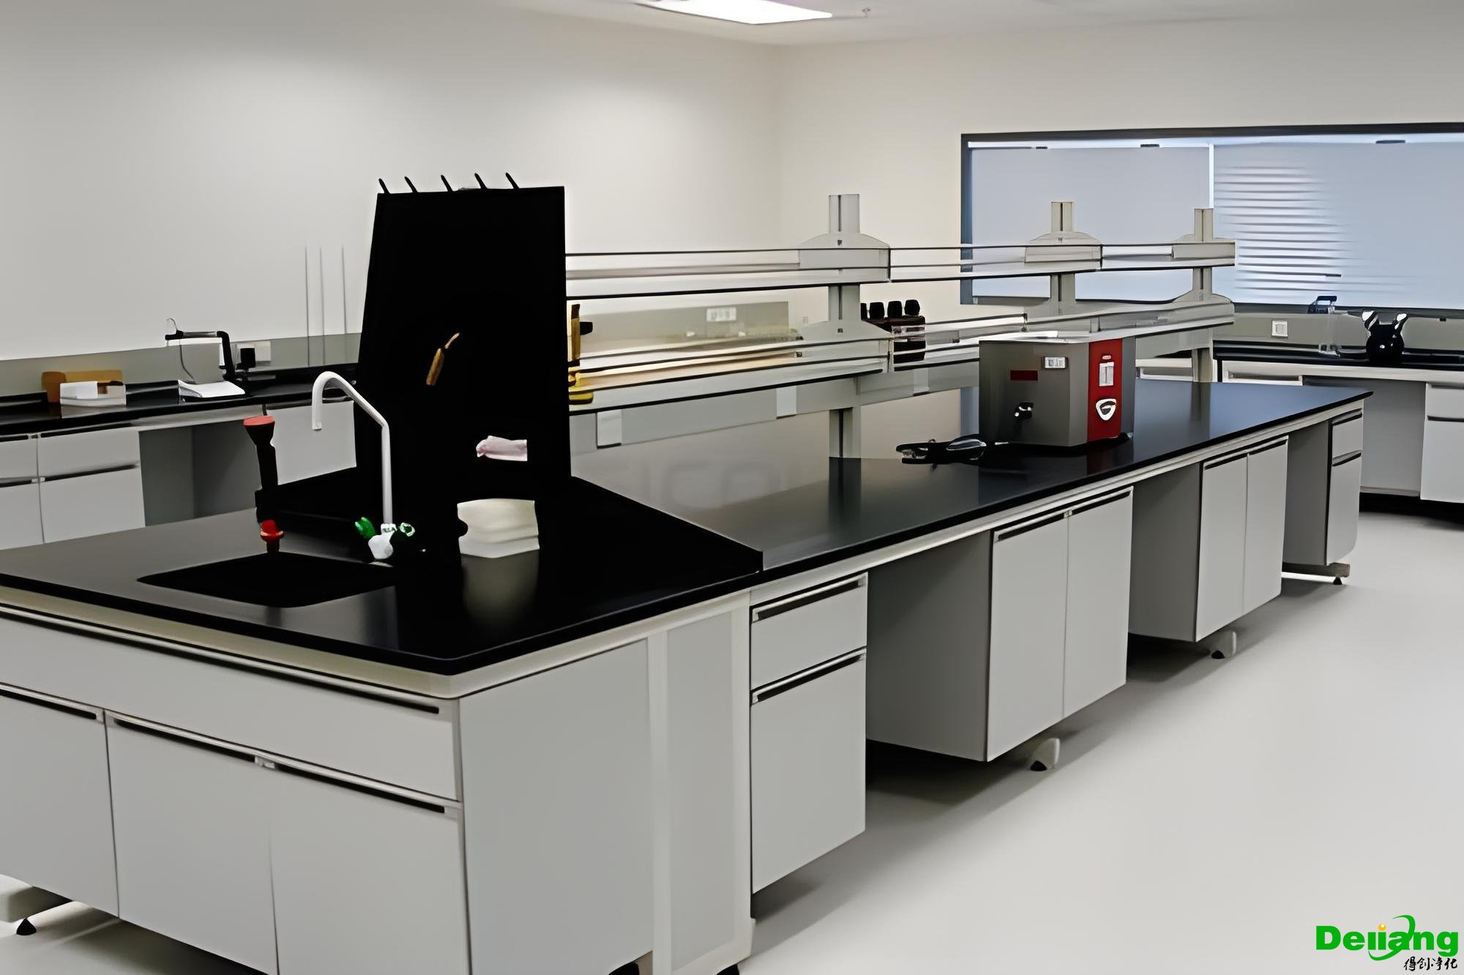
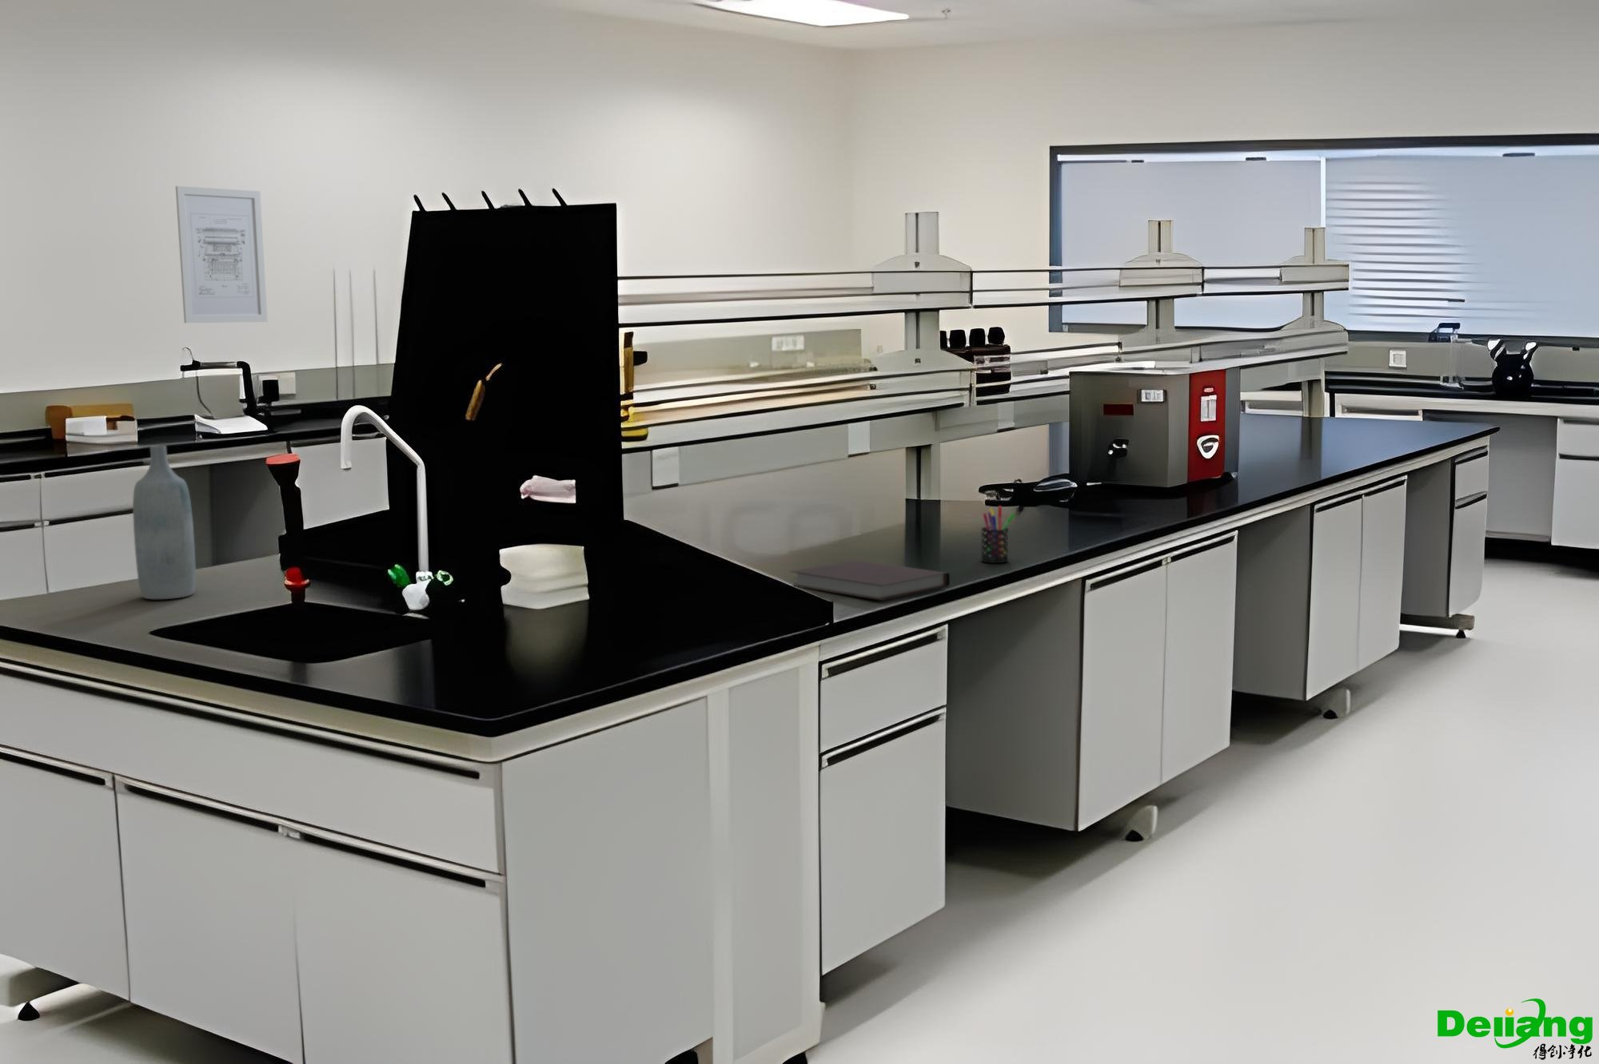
+ wall art [175,185,268,323]
+ notebook [789,559,950,602]
+ pen holder [980,506,1016,564]
+ bottle [132,445,197,600]
